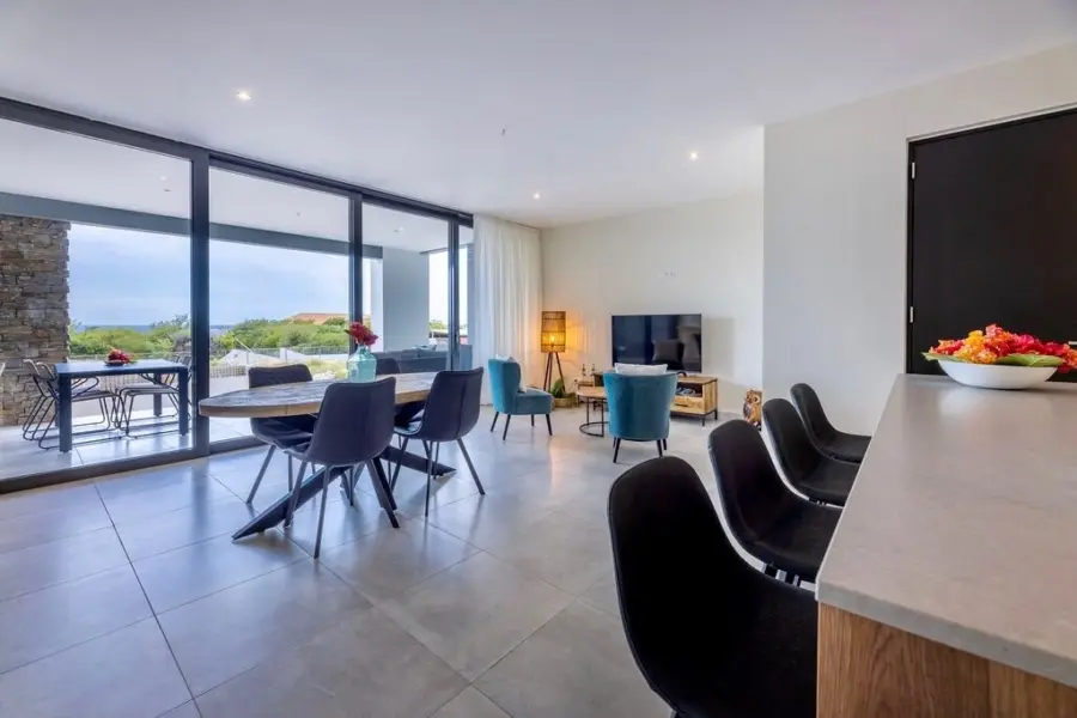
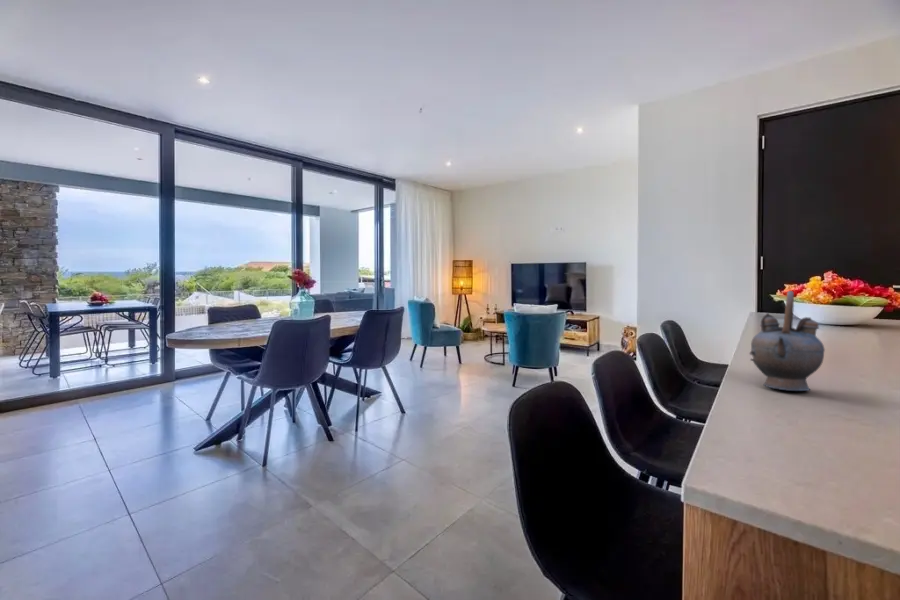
+ teapot [748,290,826,392]
